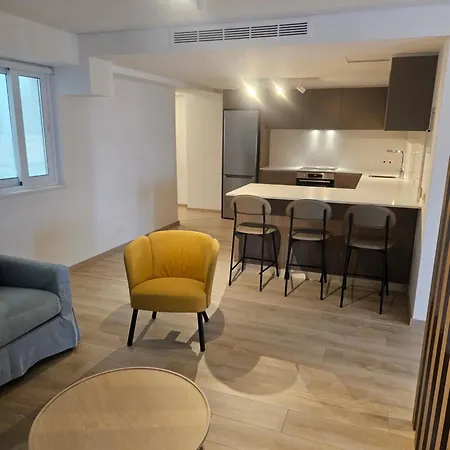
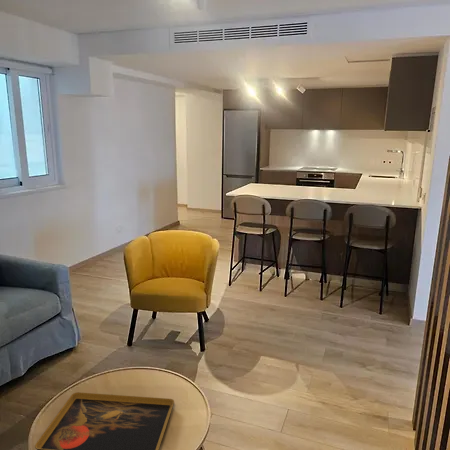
+ decorative tray [34,391,175,450]
